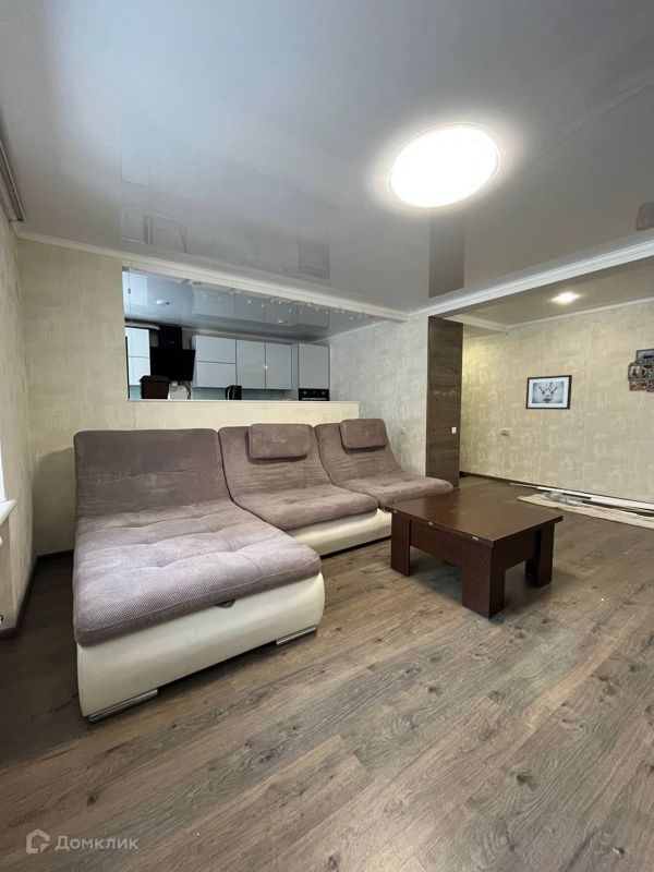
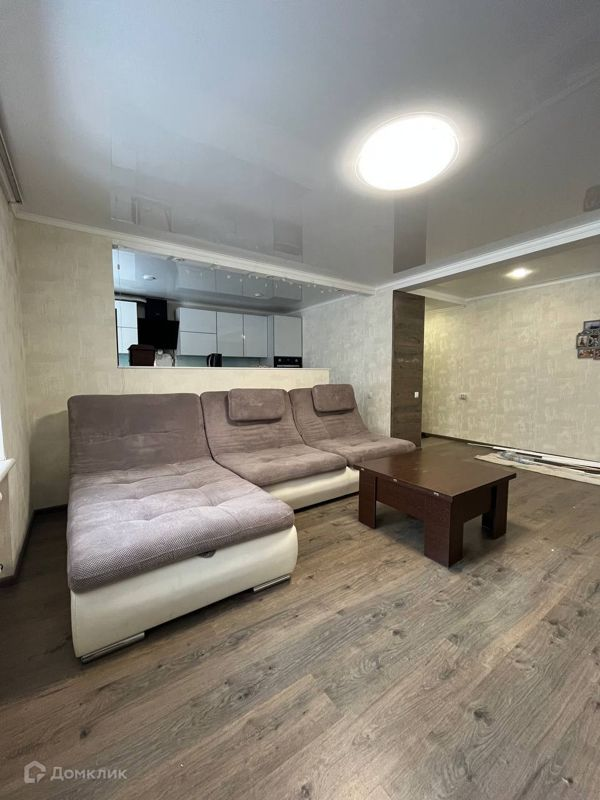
- wall art [524,374,573,411]
